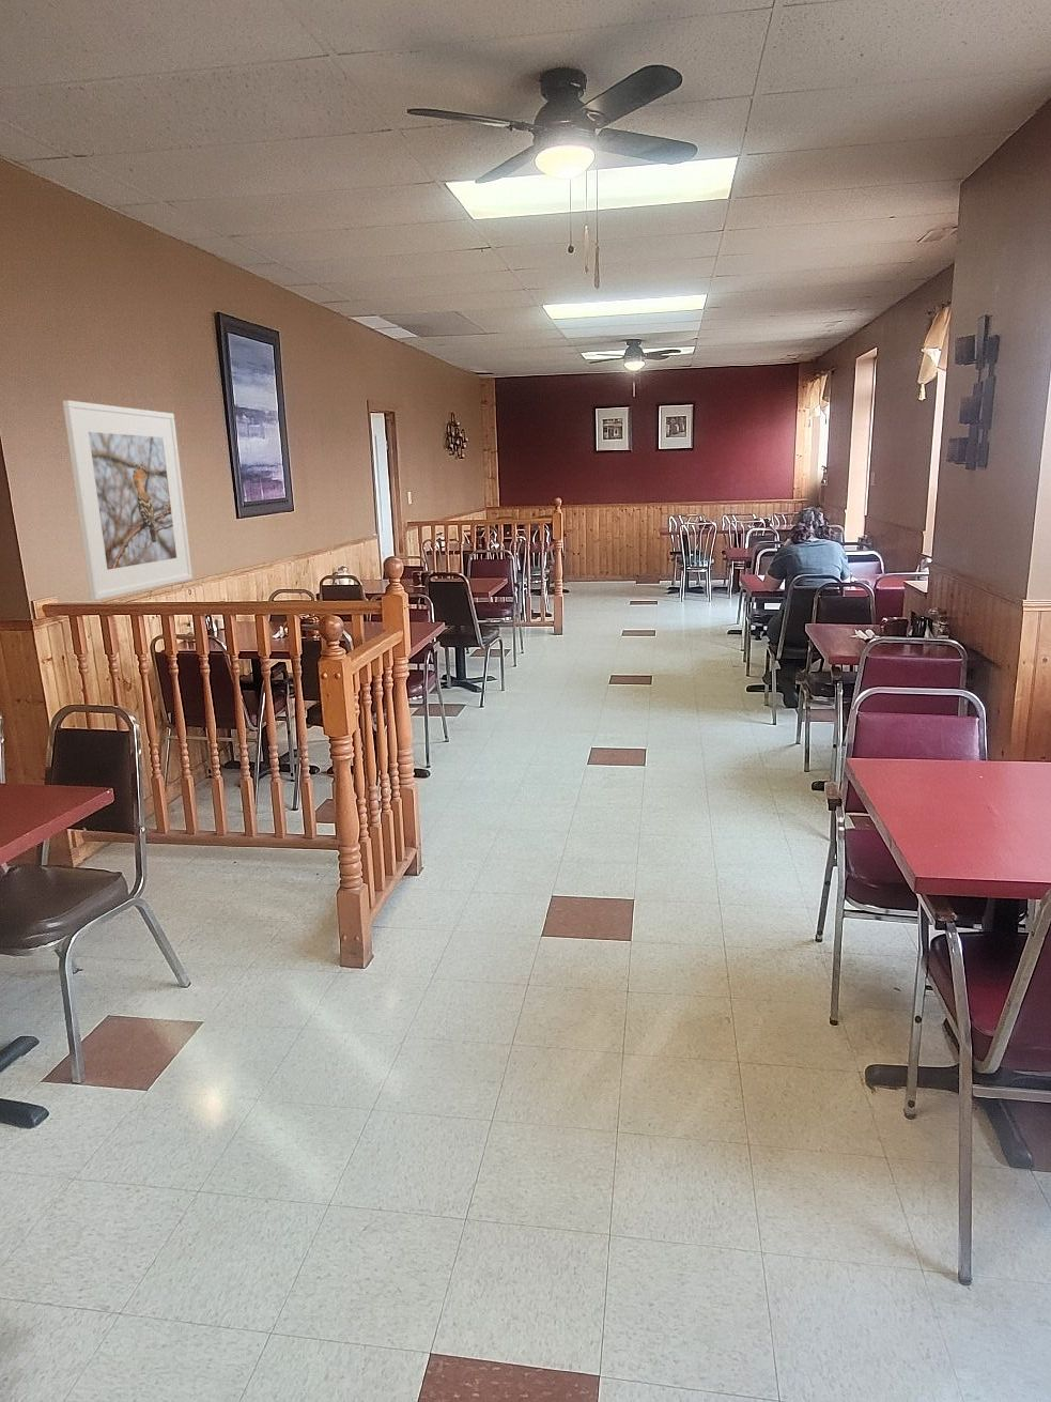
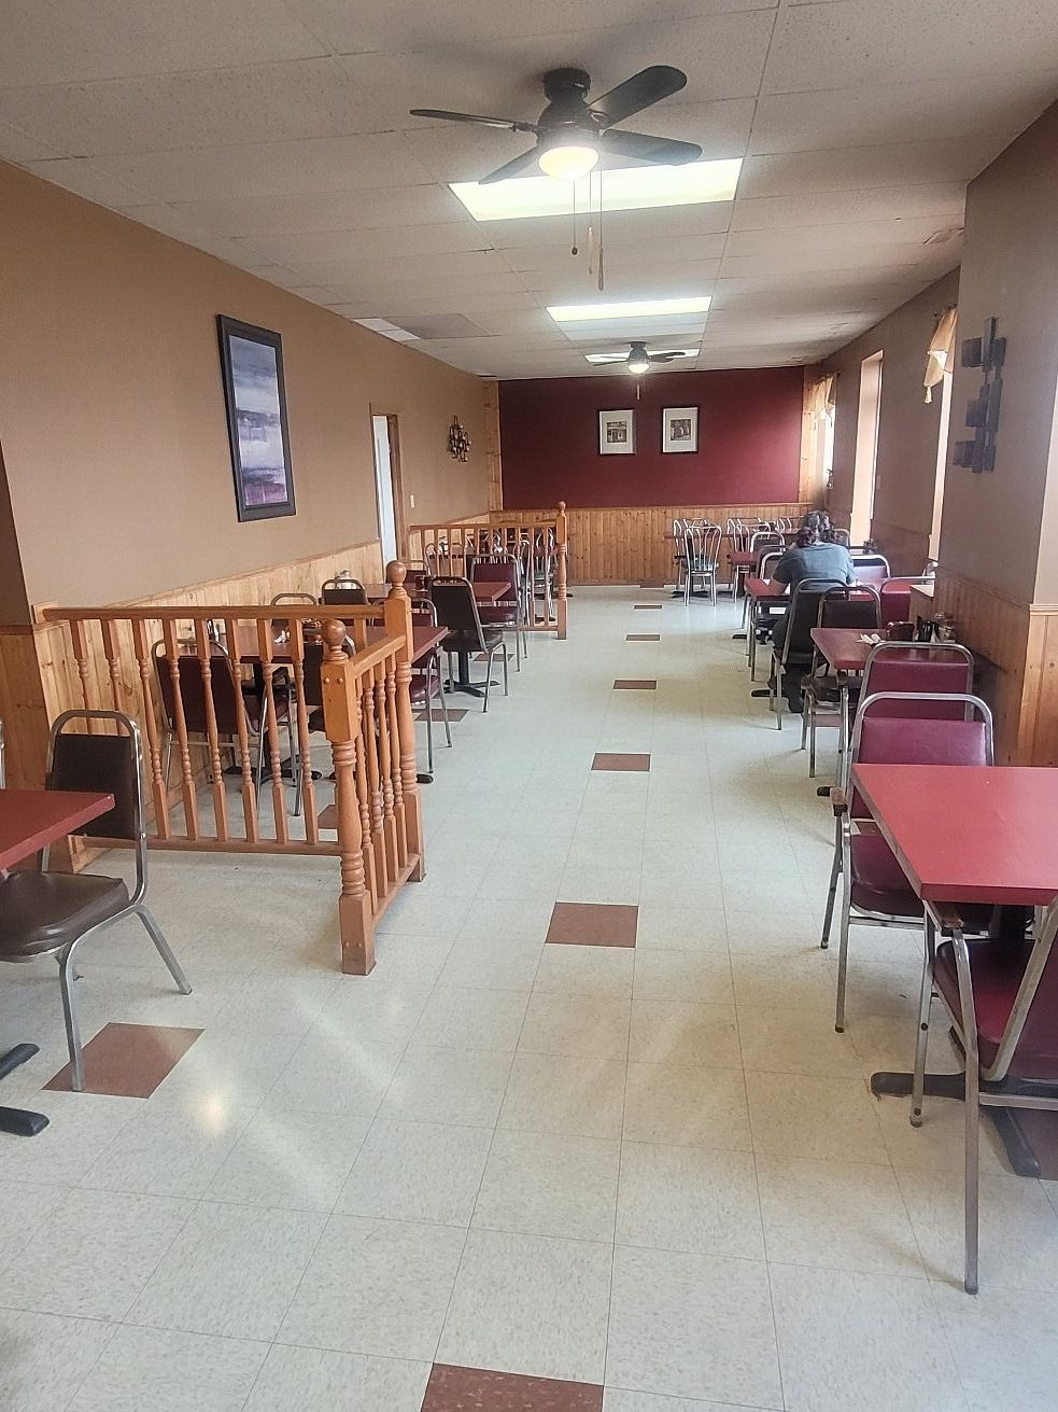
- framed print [62,399,193,601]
